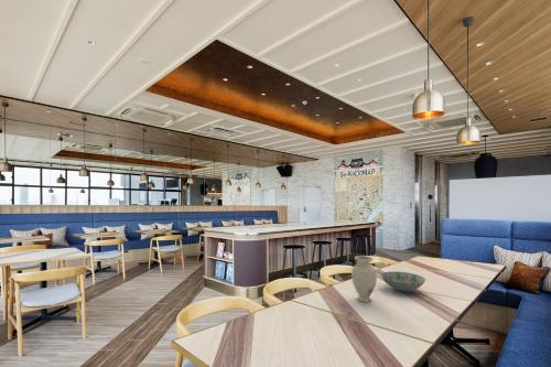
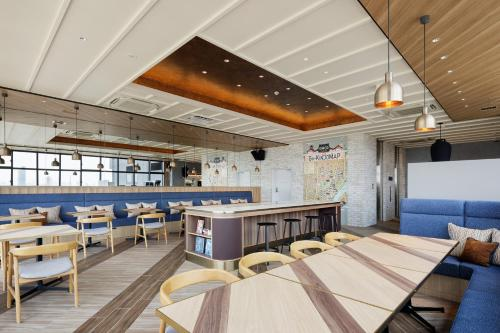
- vase [350,255,378,303]
- decorative bowl [380,271,426,293]
